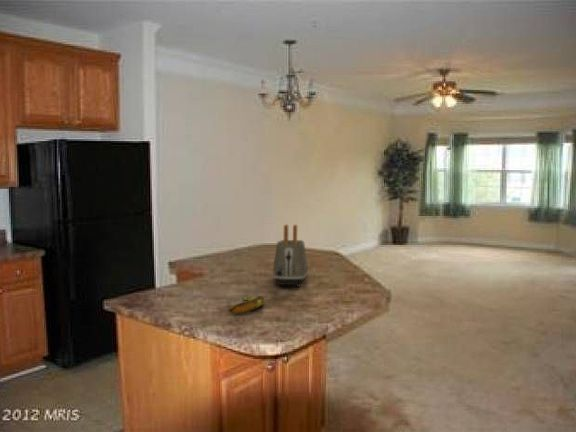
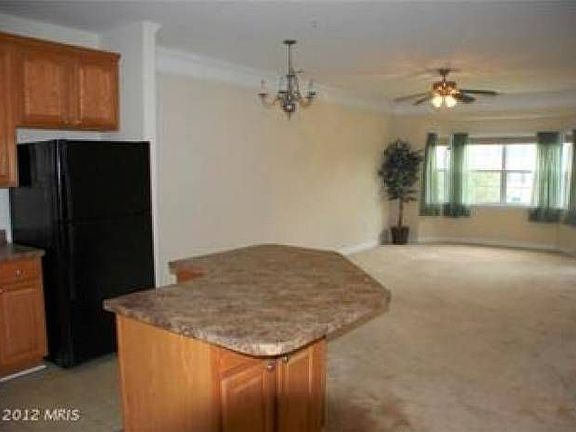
- toaster [272,223,309,288]
- banana [227,295,265,315]
